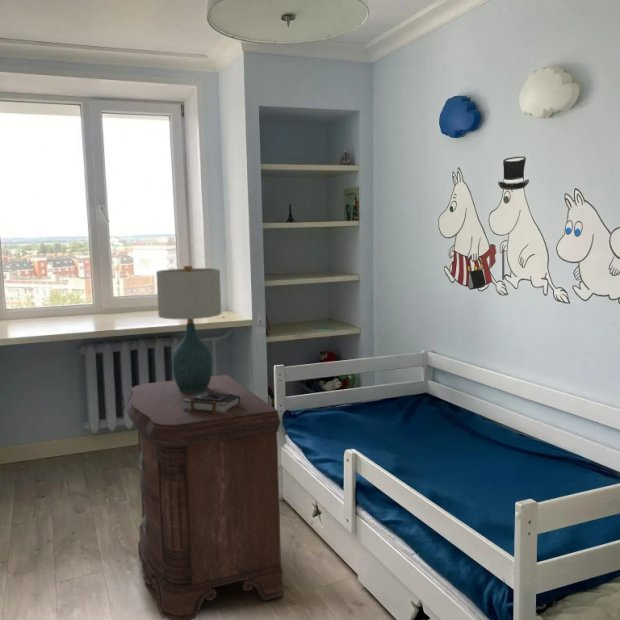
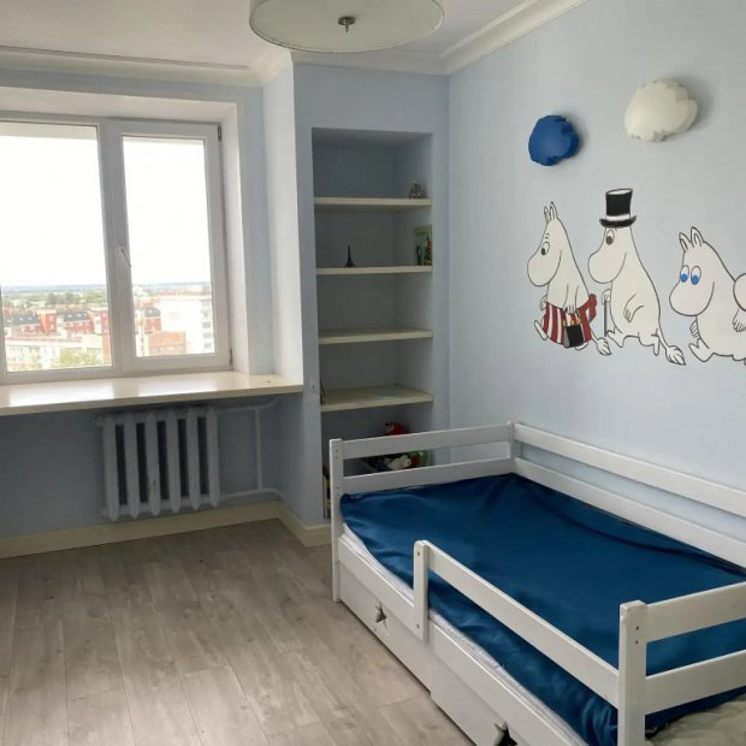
- nightstand [126,374,285,620]
- book [183,392,240,414]
- table lamp [155,265,222,393]
